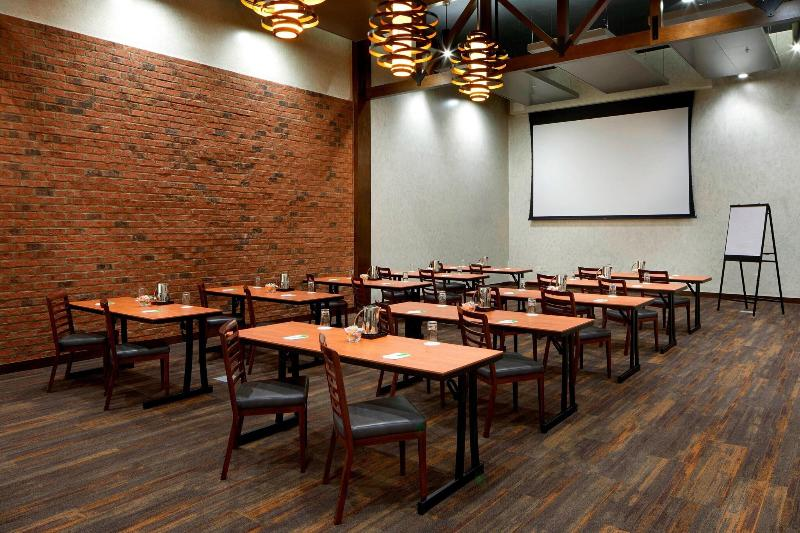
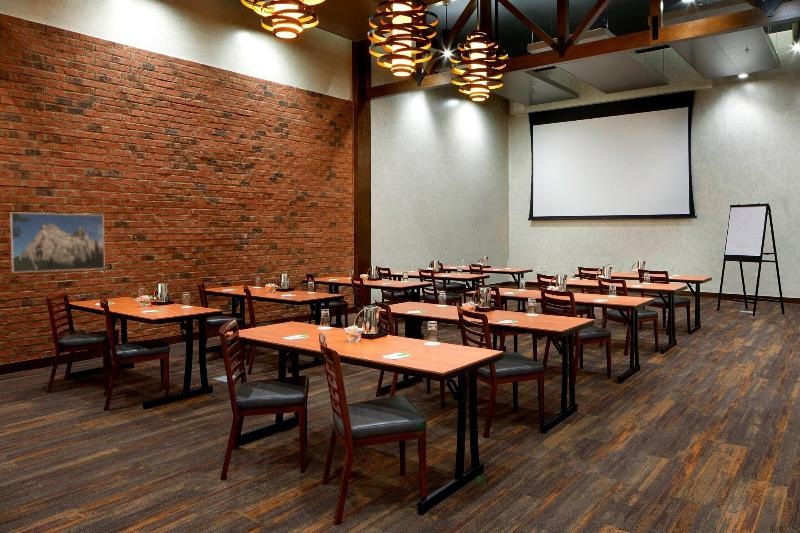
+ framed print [9,212,106,273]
